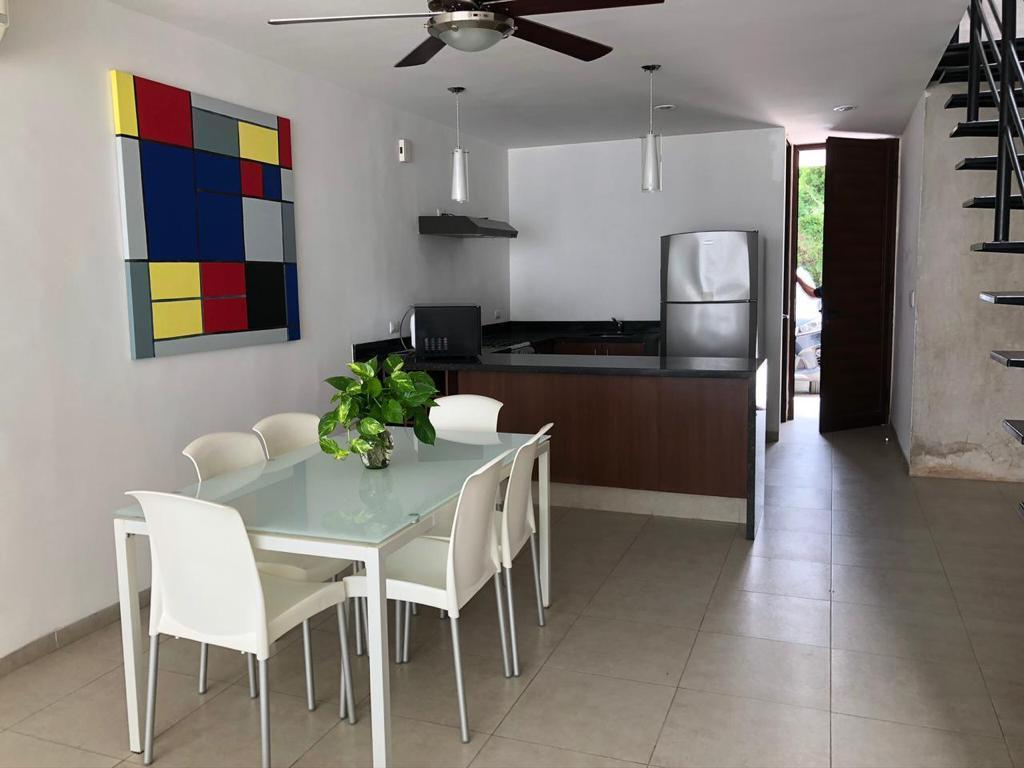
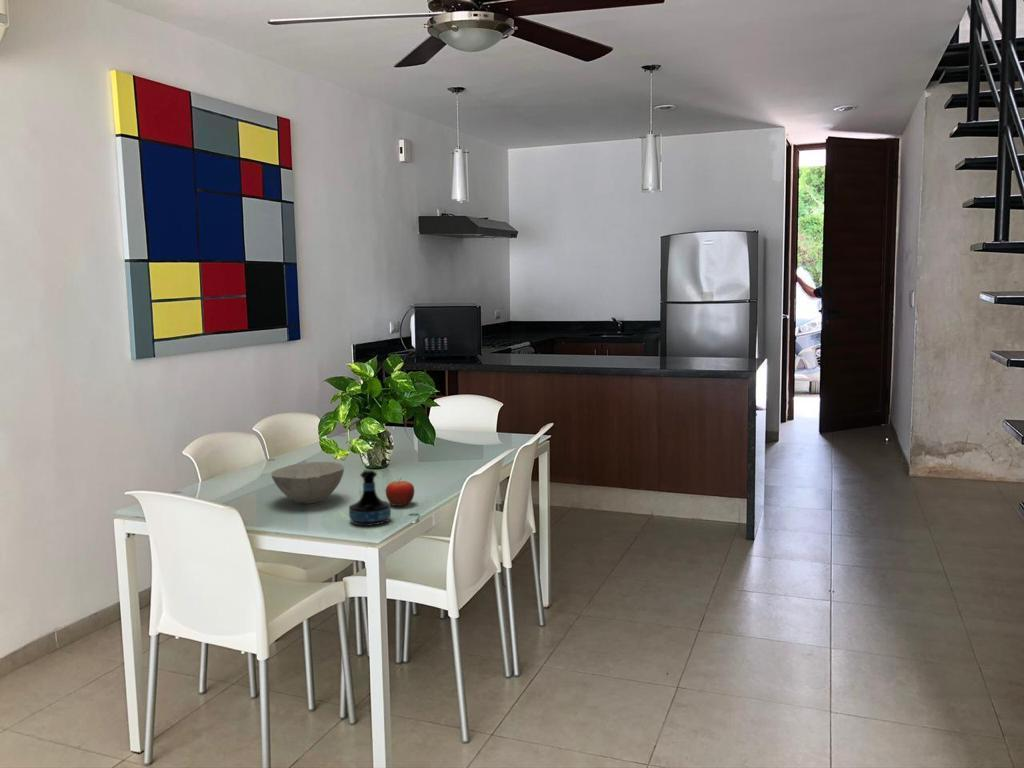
+ tequila bottle [348,469,392,527]
+ fruit [385,479,415,507]
+ bowl [270,461,345,505]
